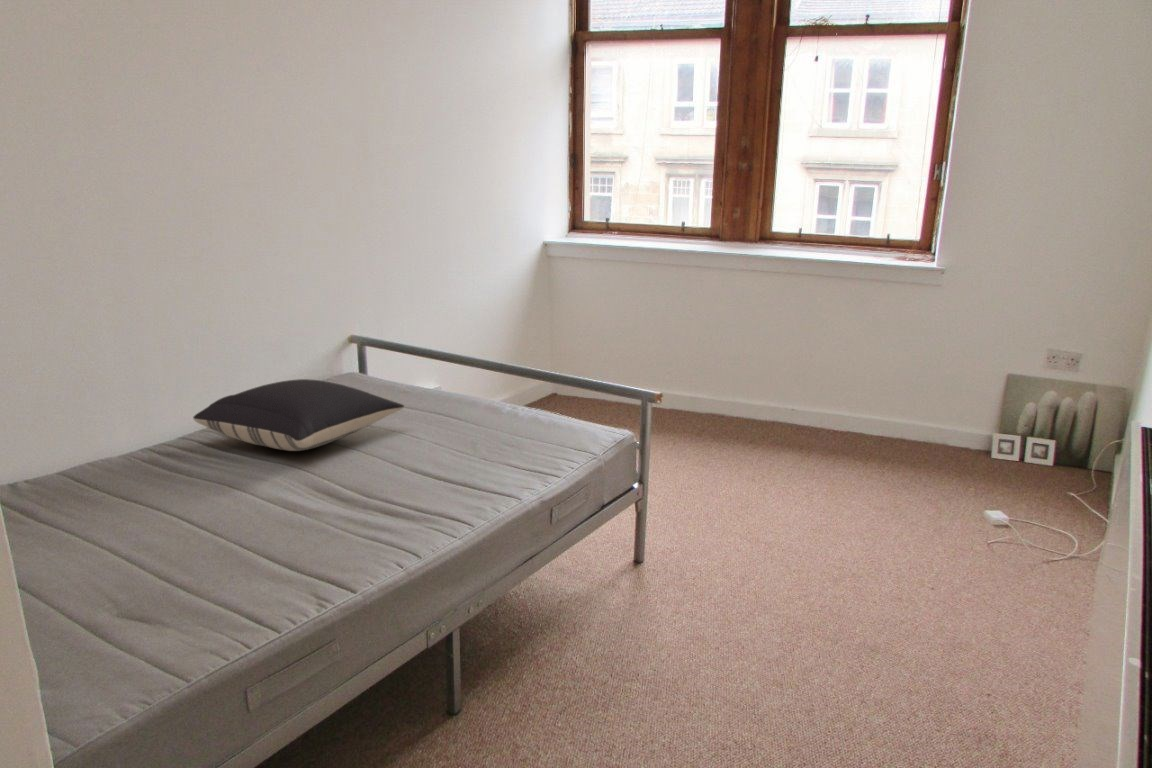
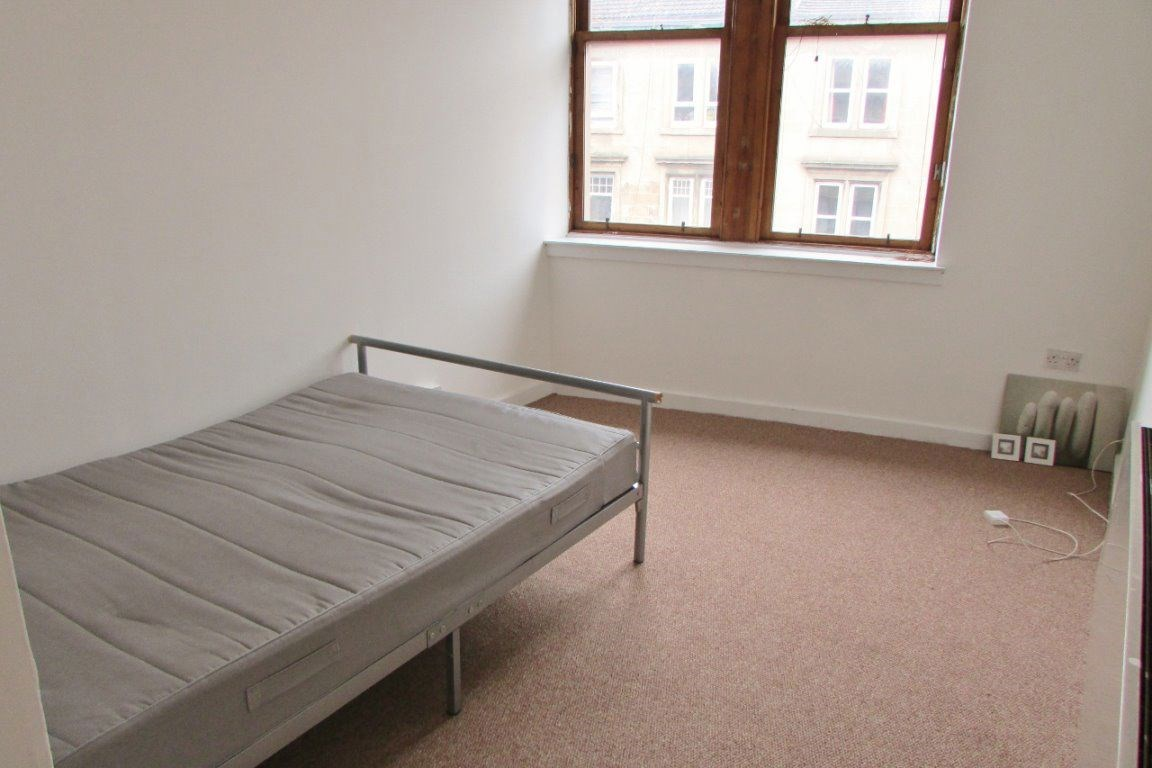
- pillow [192,378,405,452]
